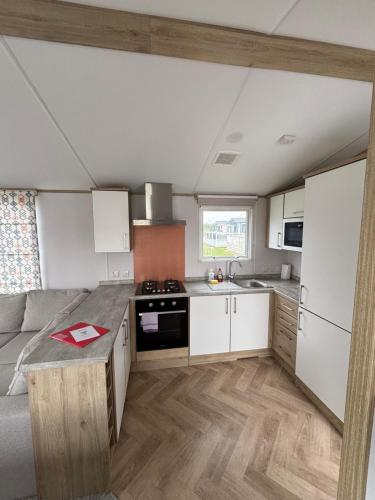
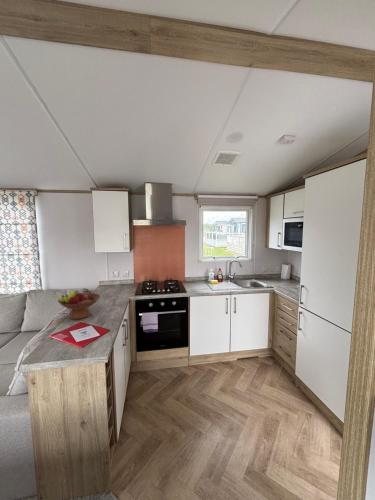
+ fruit bowl [57,290,101,320]
